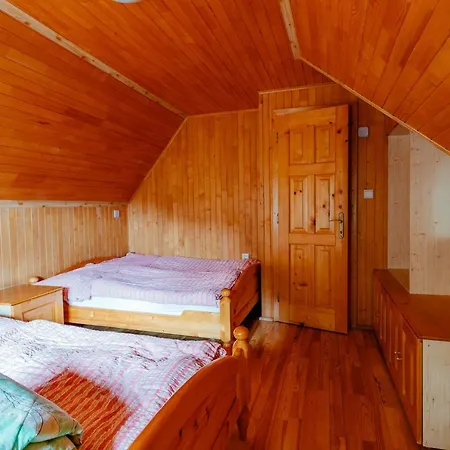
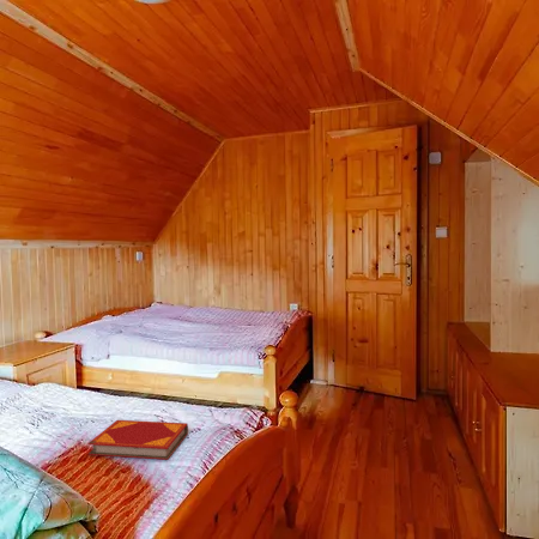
+ hardback book [86,419,189,461]
